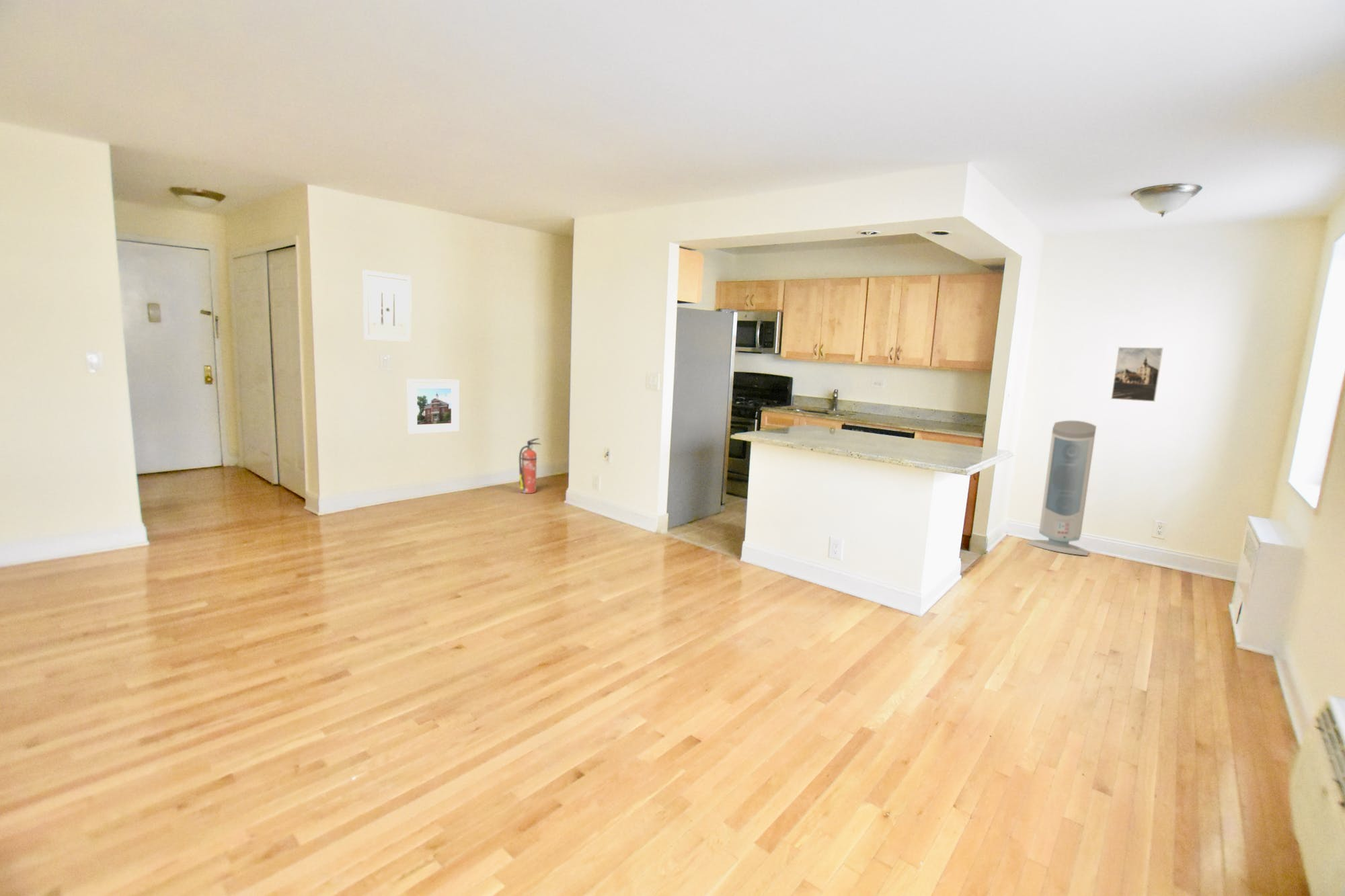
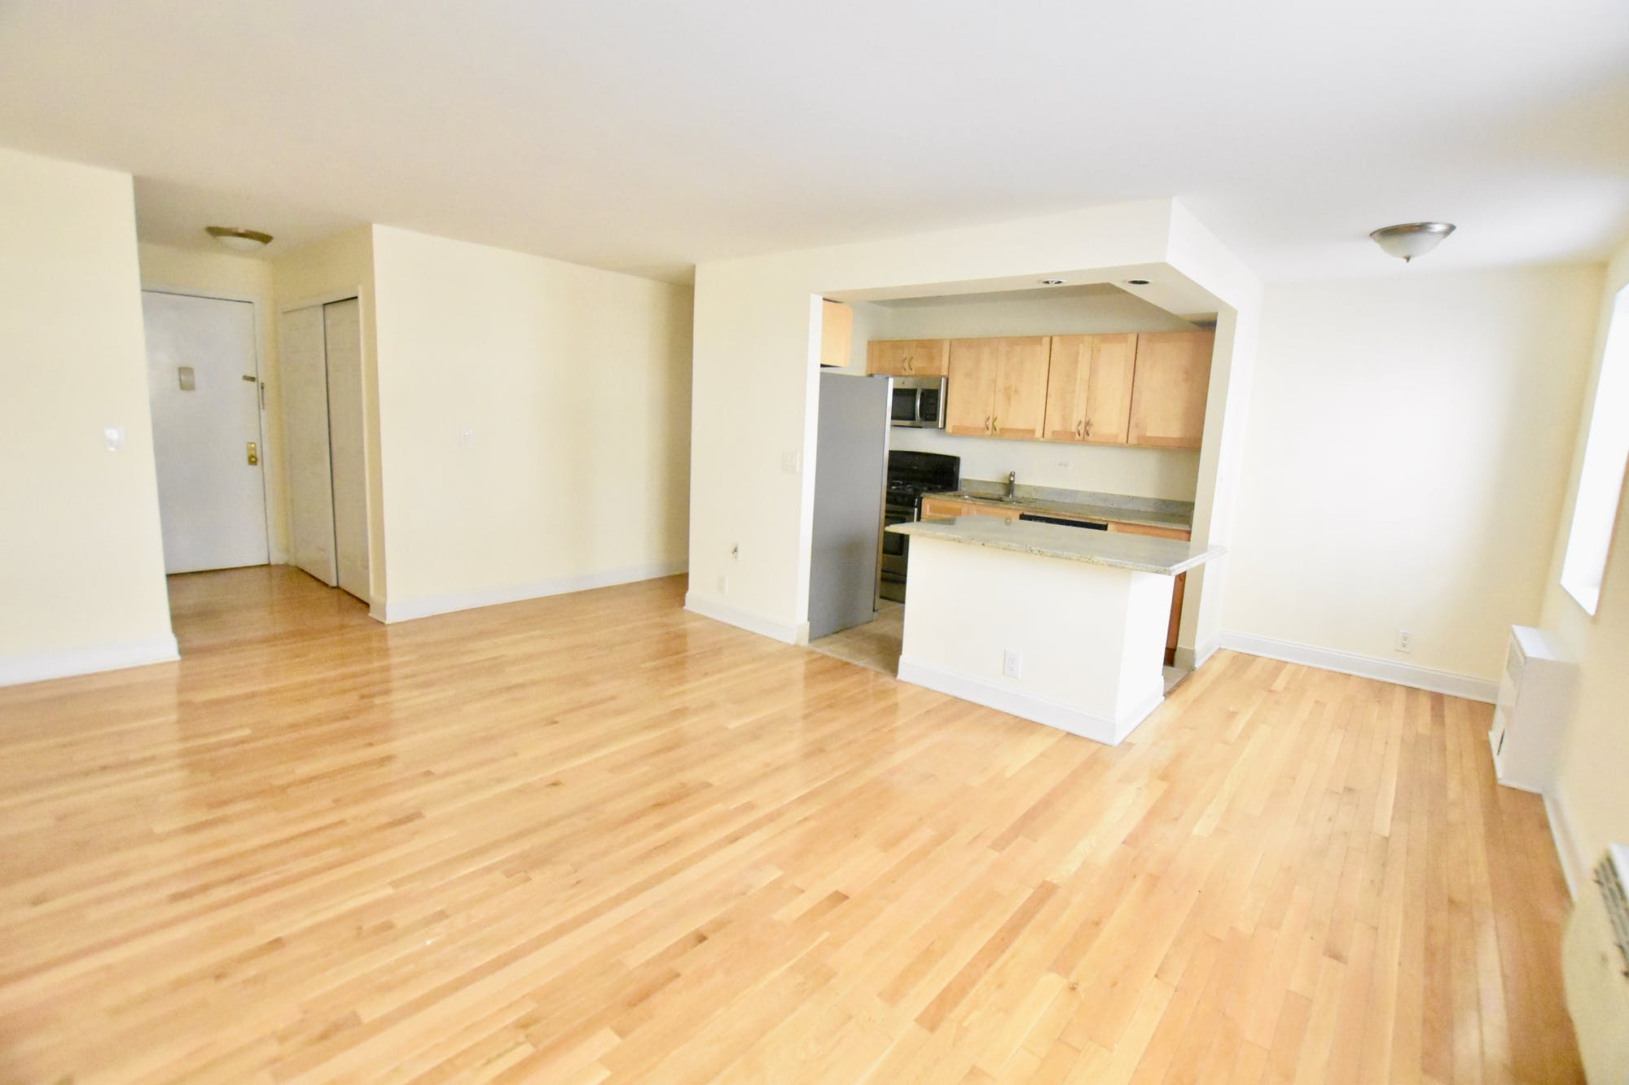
- air purifier [1027,420,1097,557]
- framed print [407,378,460,435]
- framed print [1110,346,1163,403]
- wall art [362,269,412,343]
- fire extinguisher [518,438,541,494]
